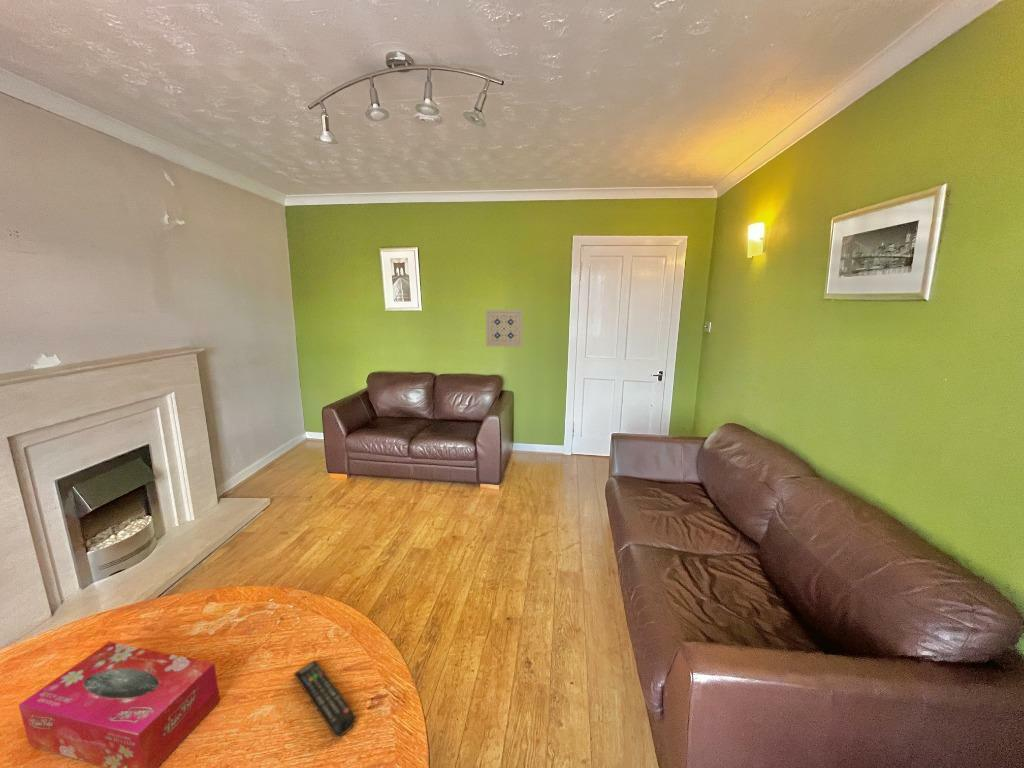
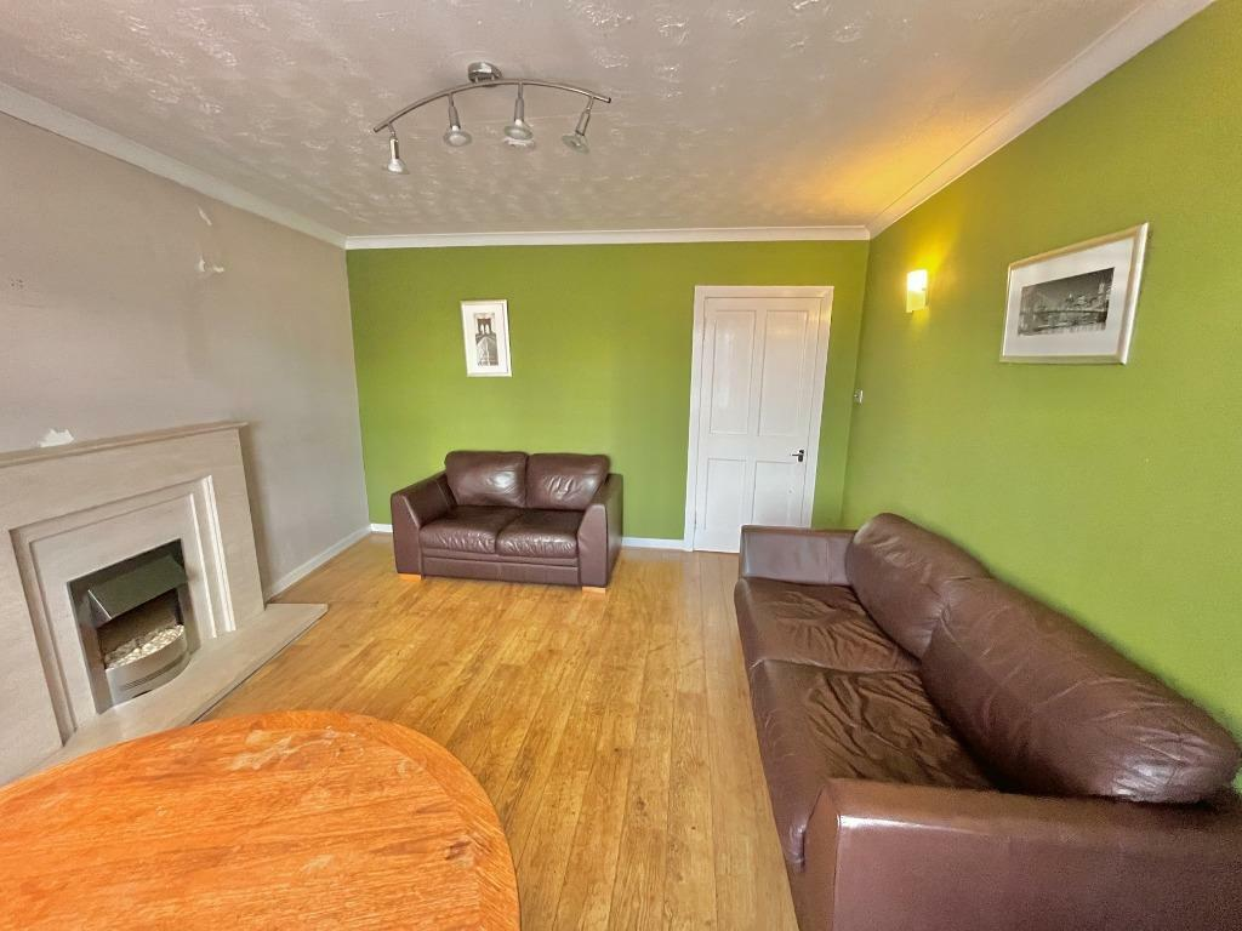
- remote control [293,659,357,739]
- wall art [485,309,524,348]
- tissue box [18,641,221,768]
